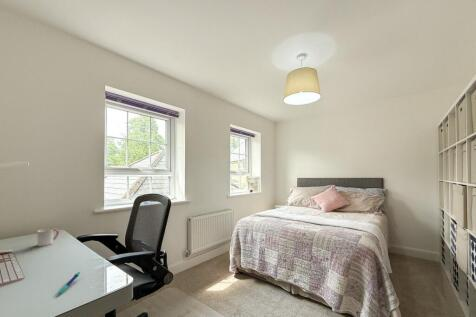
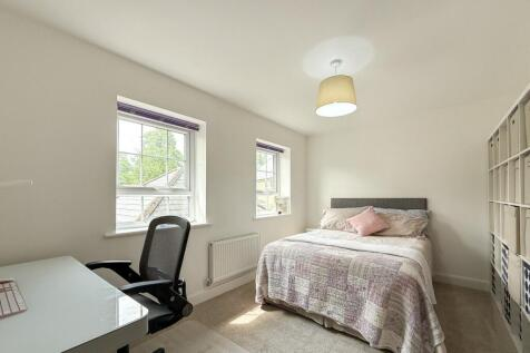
- cup [36,227,60,247]
- pen [56,271,81,297]
